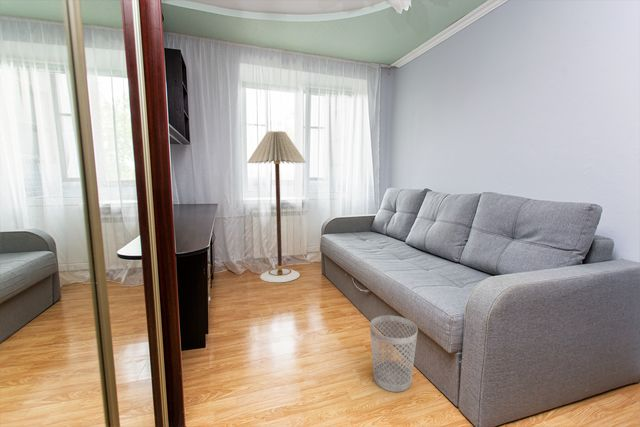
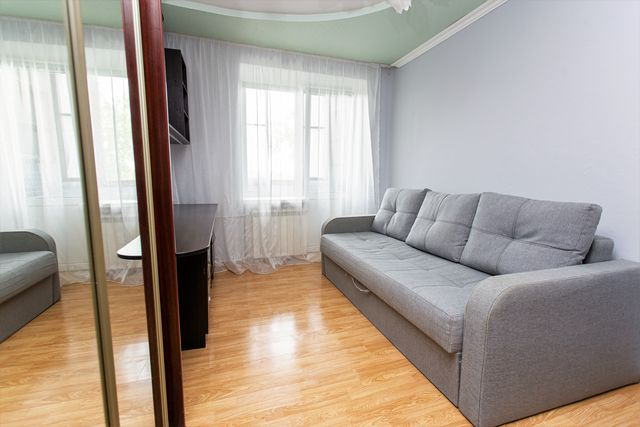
- wastebasket [369,315,419,393]
- floor lamp [246,130,307,283]
